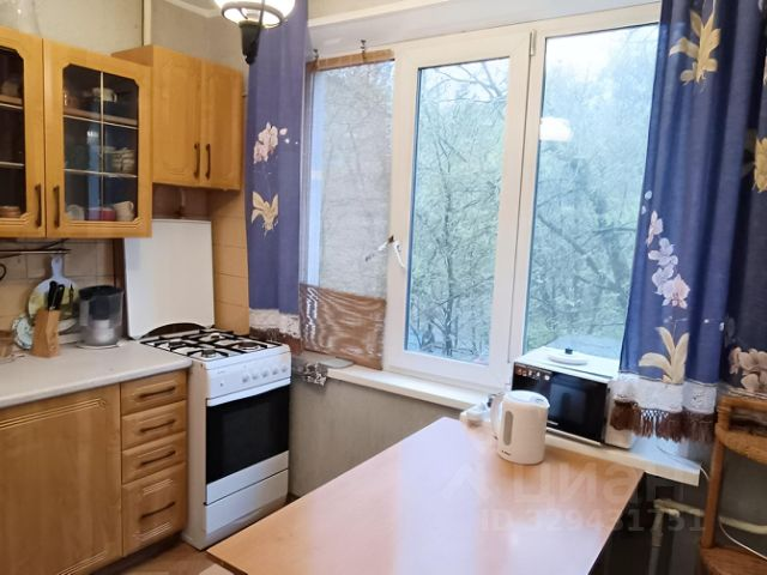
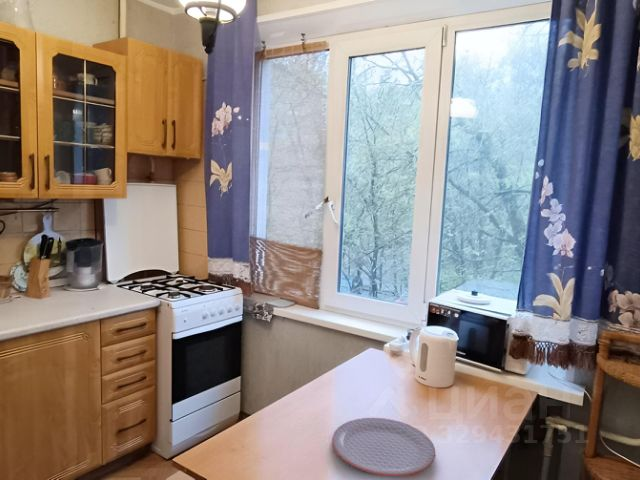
+ plate [331,417,436,477]
